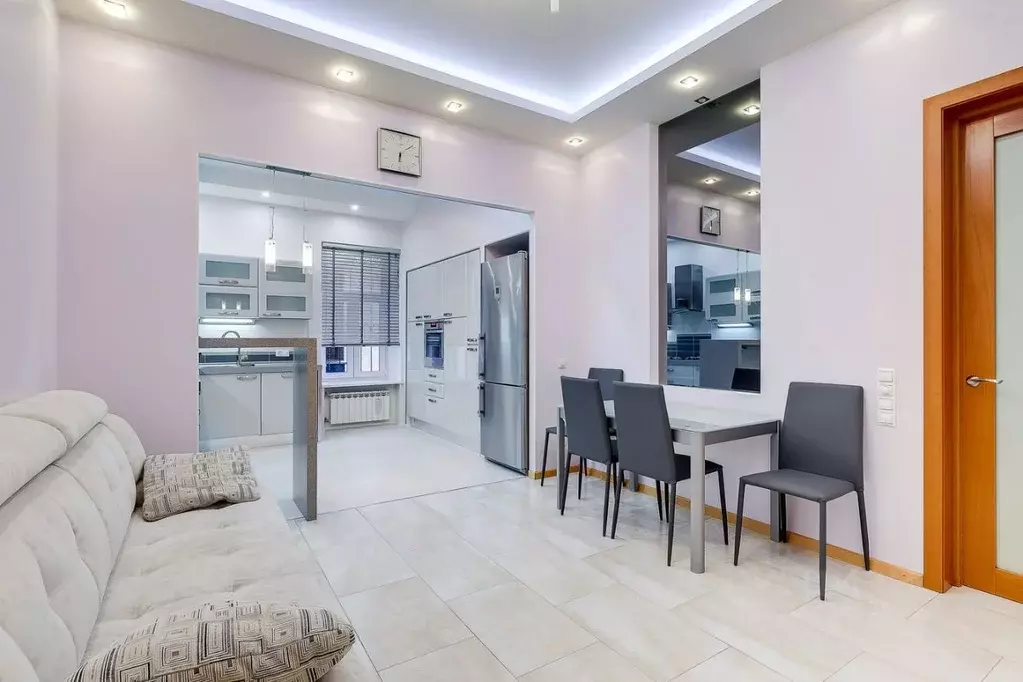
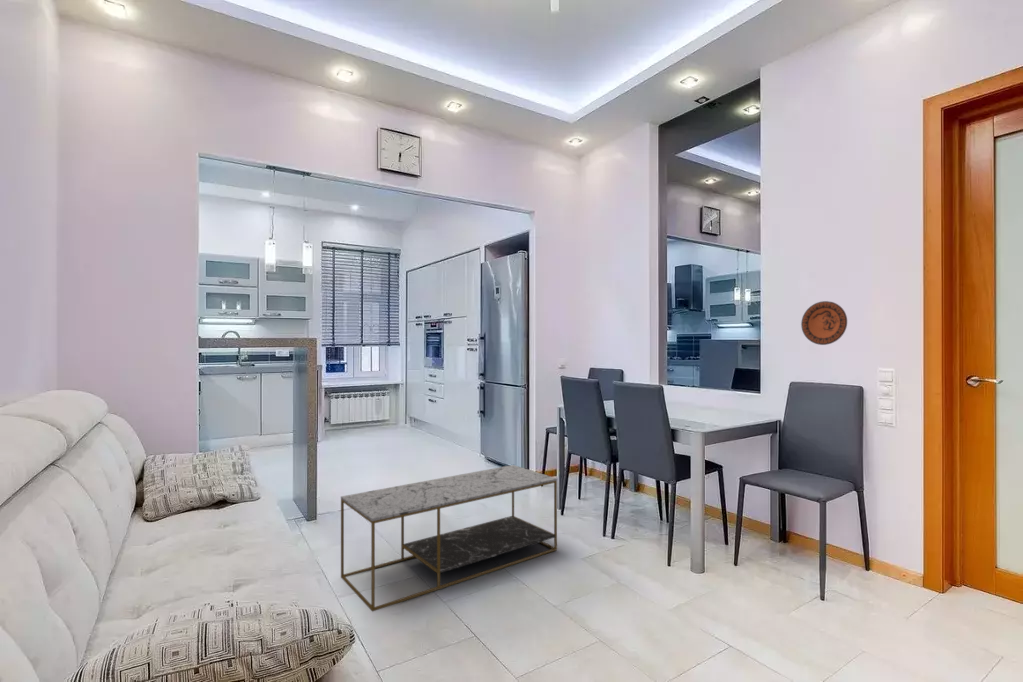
+ coffee table [340,464,558,613]
+ decorative plate [800,300,848,346]
